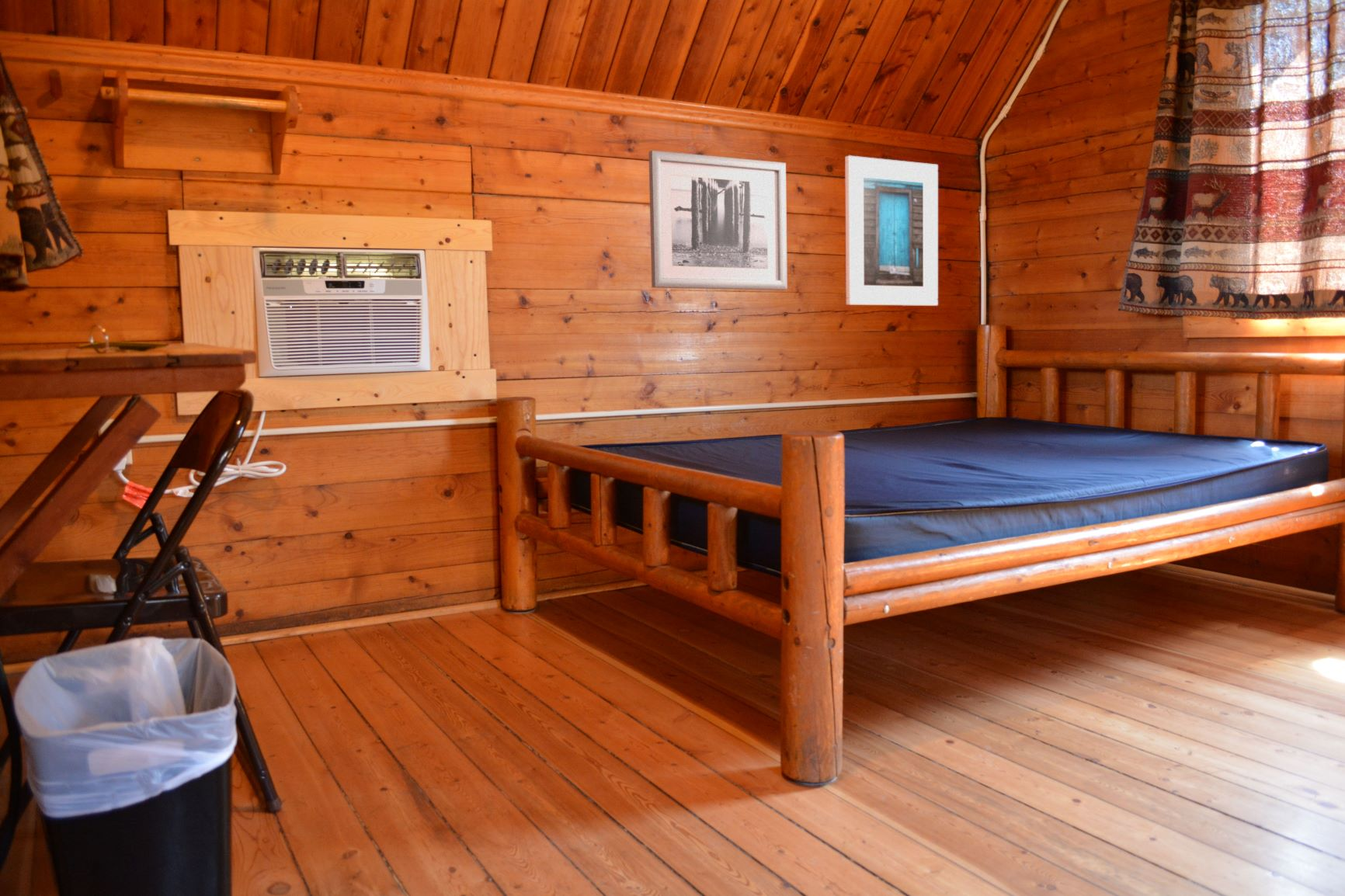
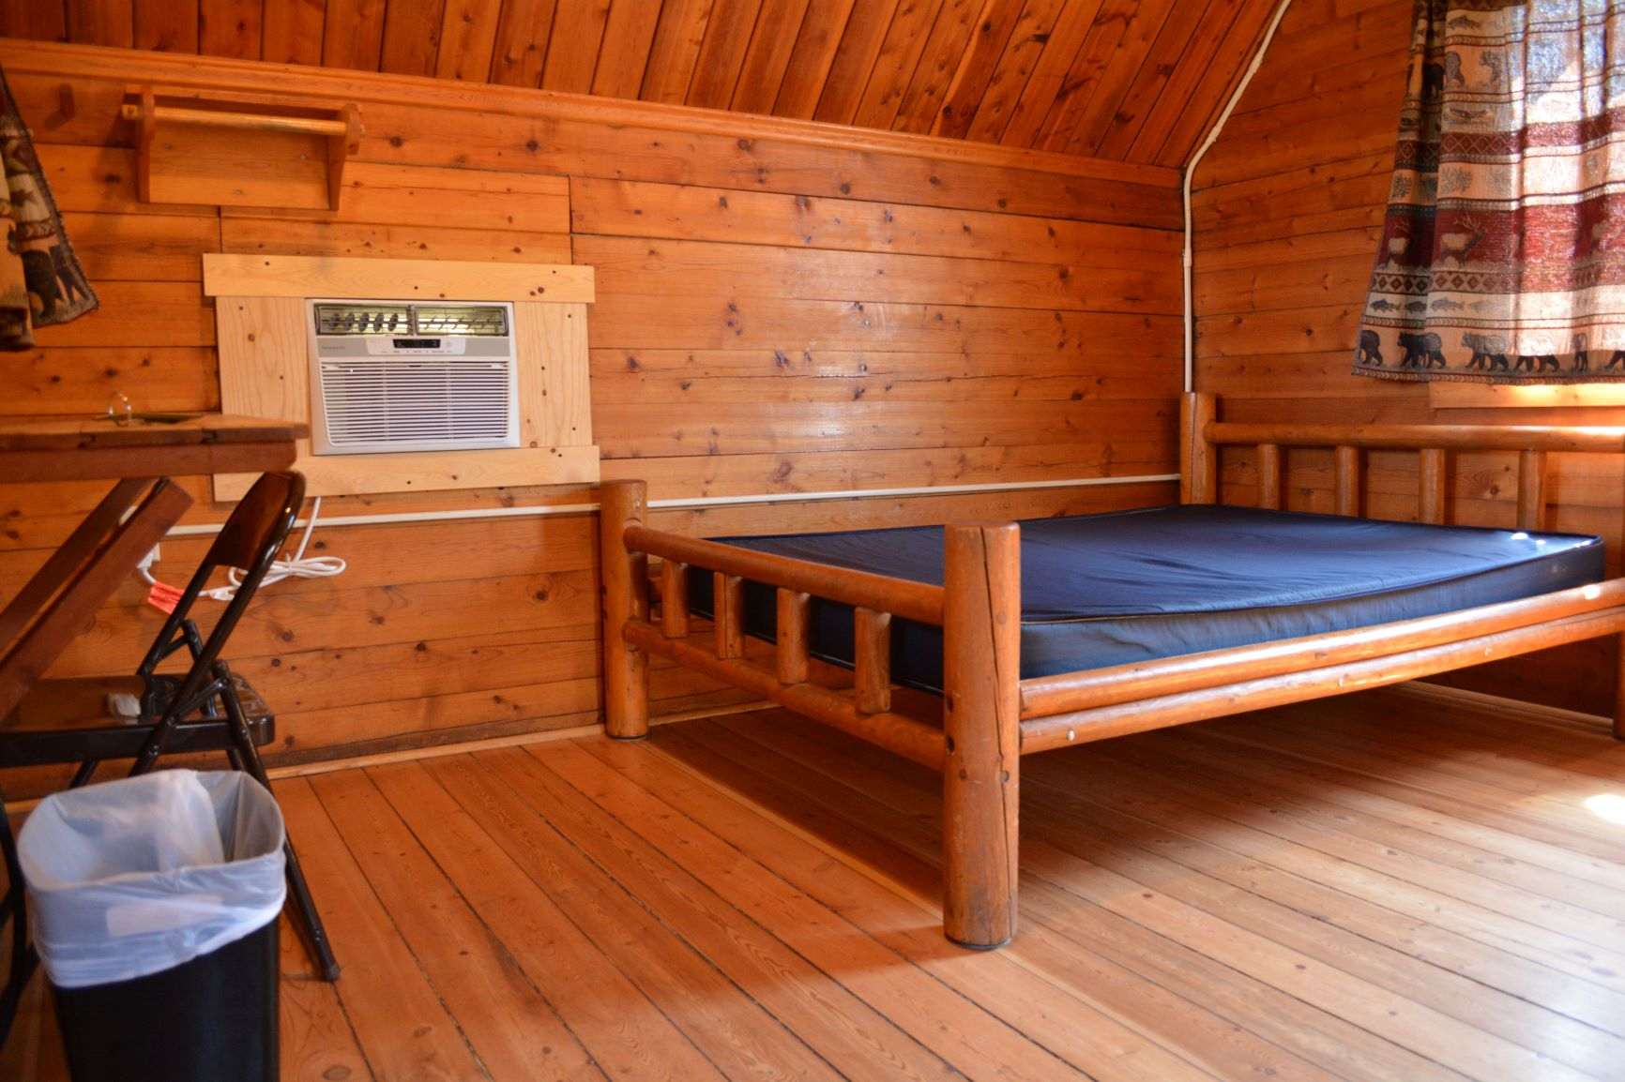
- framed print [844,155,939,307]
- wall art [648,150,788,291]
